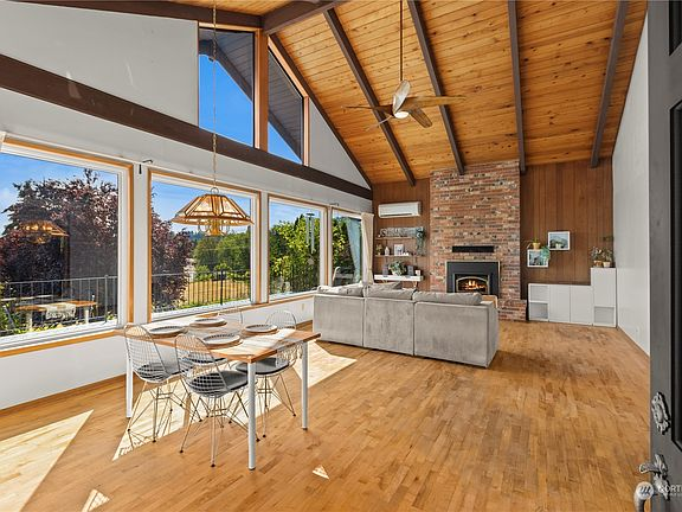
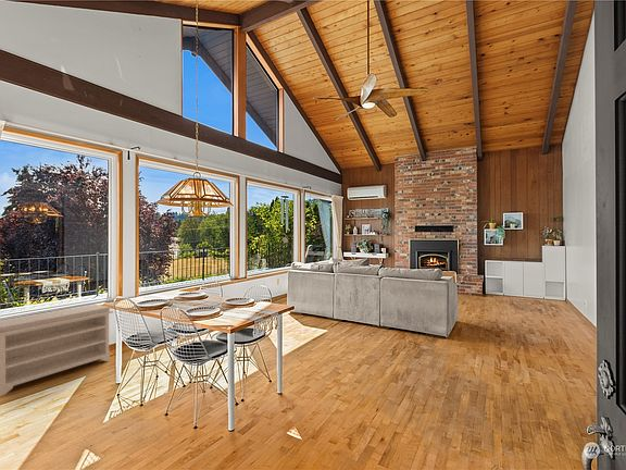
+ bench [0,304,114,397]
